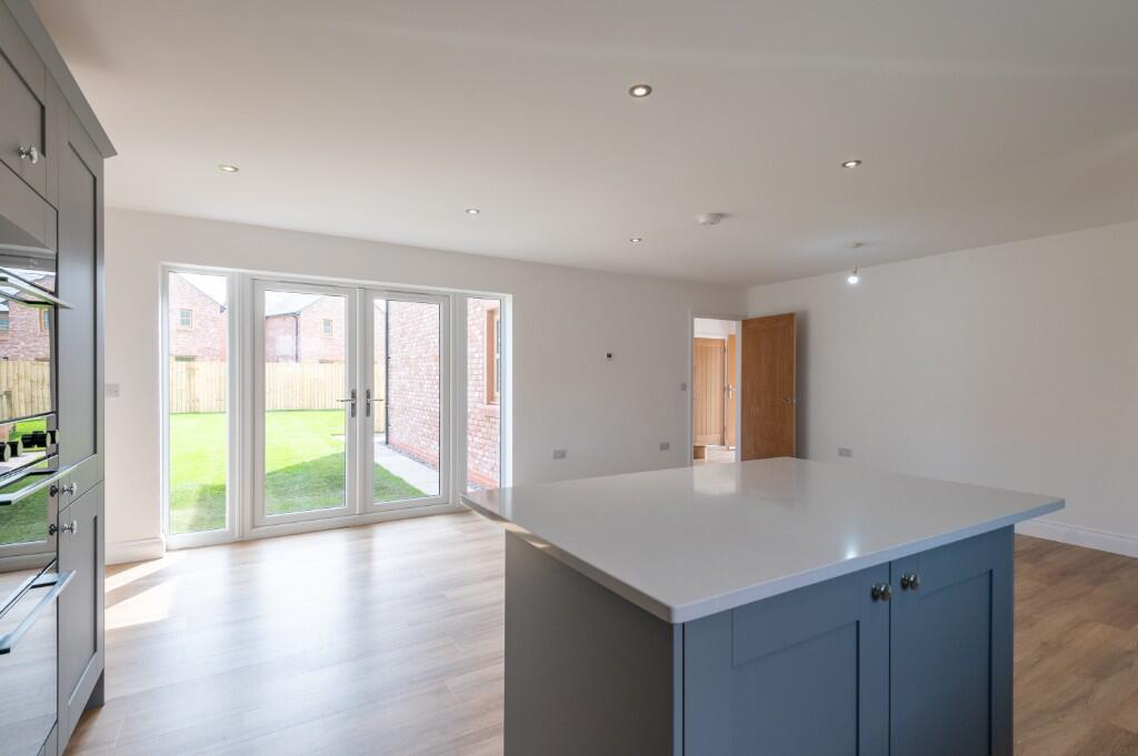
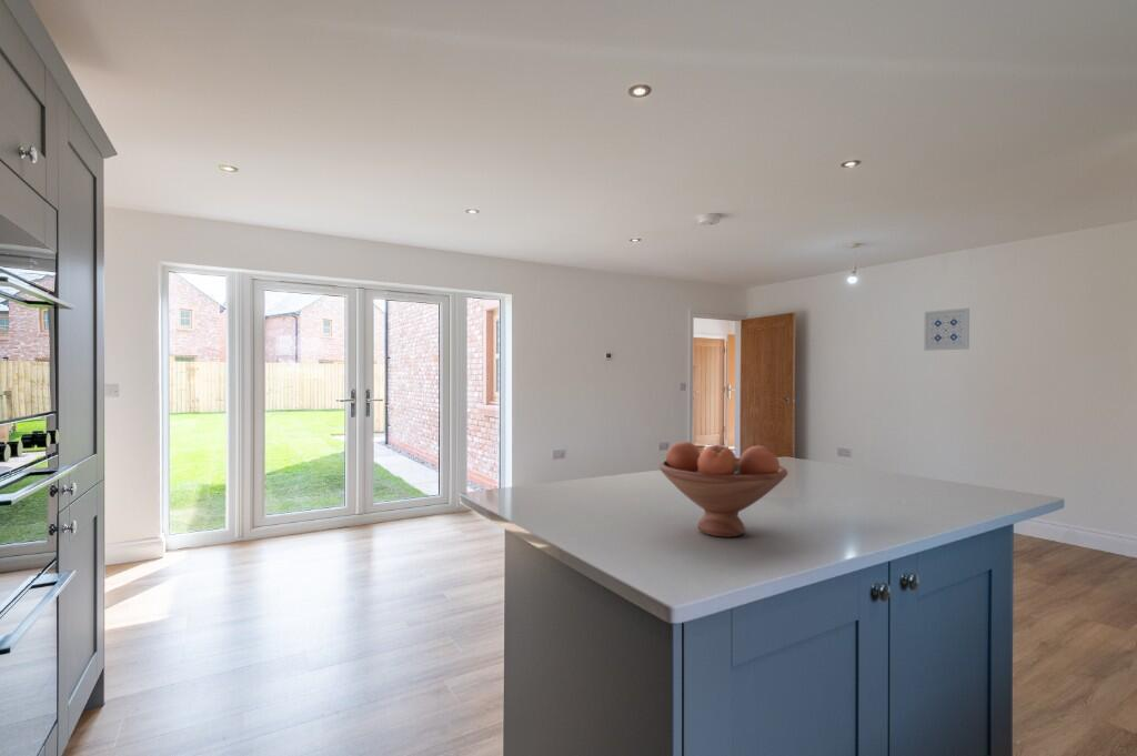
+ wall art [923,306,970,352]
+ fruit bowl [658,441,788,538]
